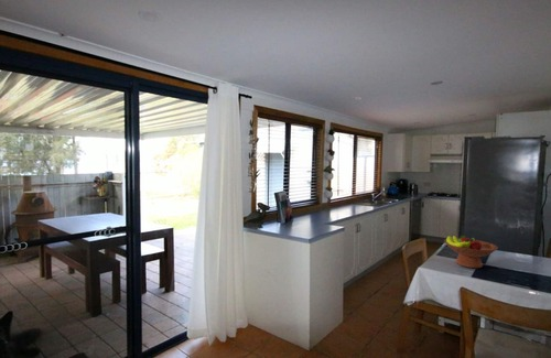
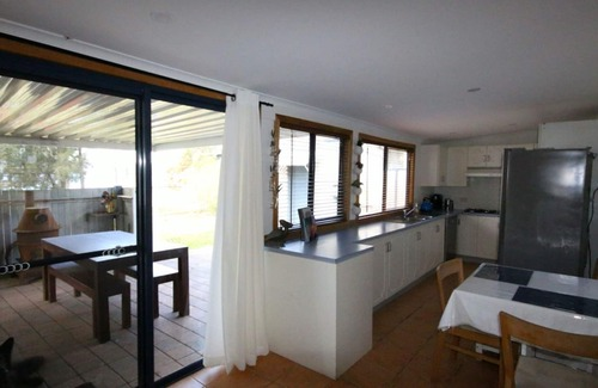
- fruit bowl [443,235,499,269]
